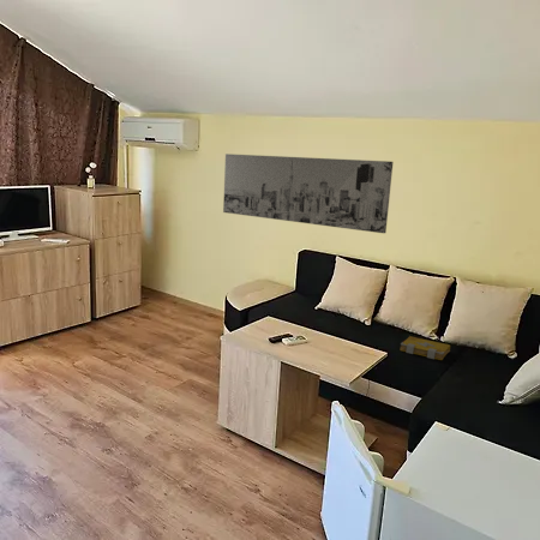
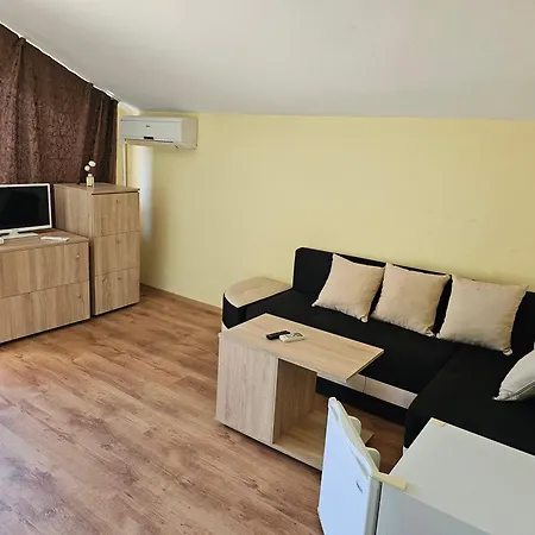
- wall art [222,152,395,234]
- spell book [398,335,451,361]
